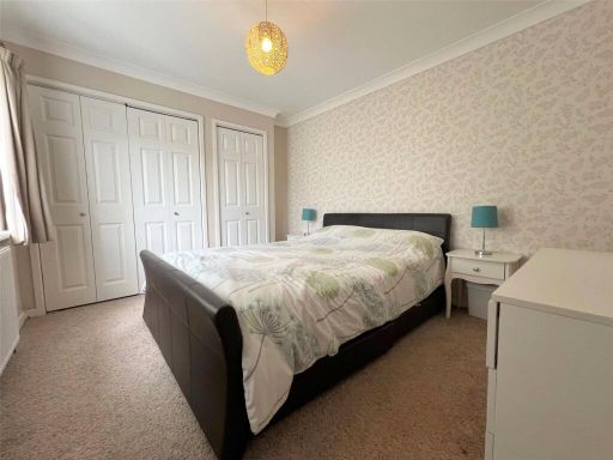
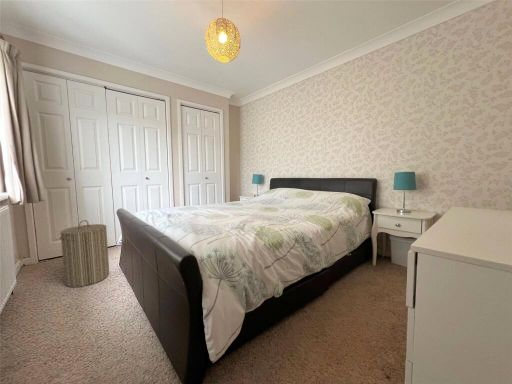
+ laundry hamper [59,219,110,288]
